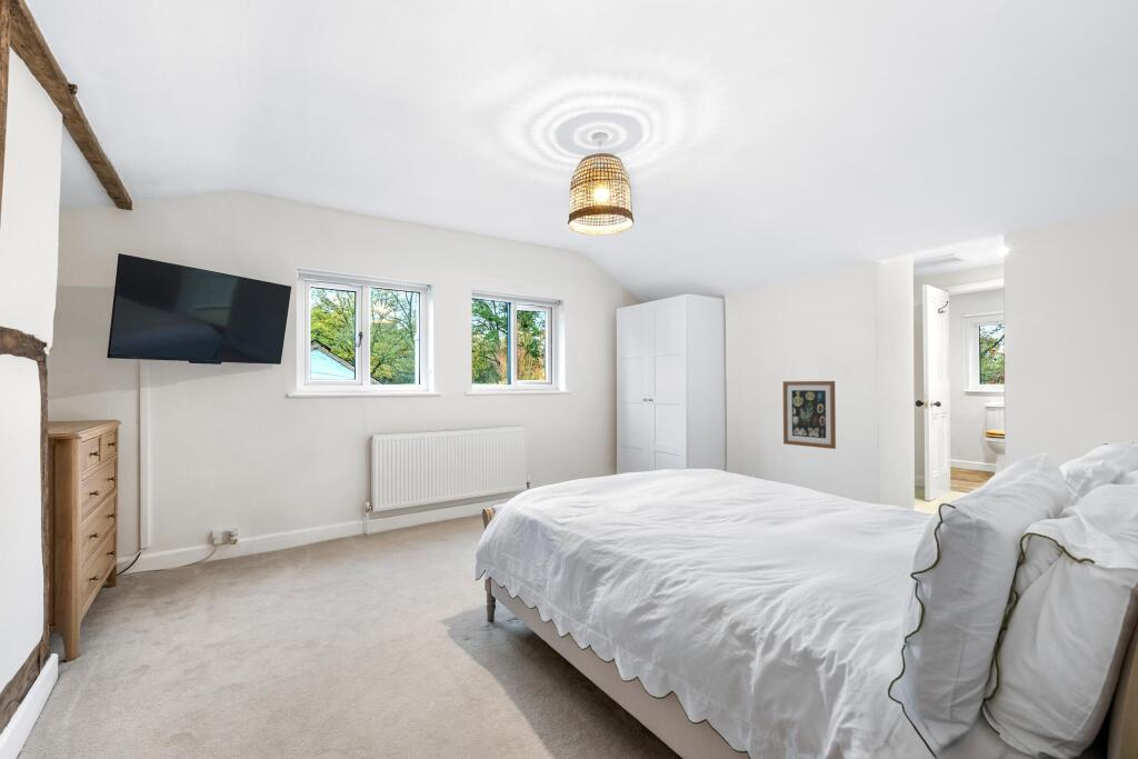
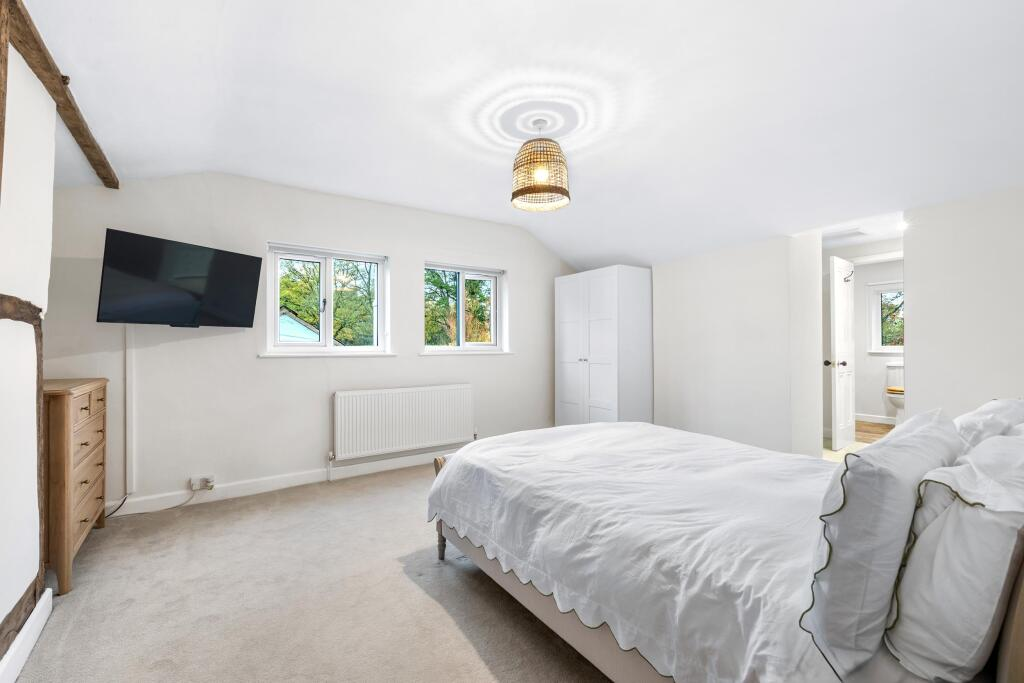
- wall art [782,380,837,450]
